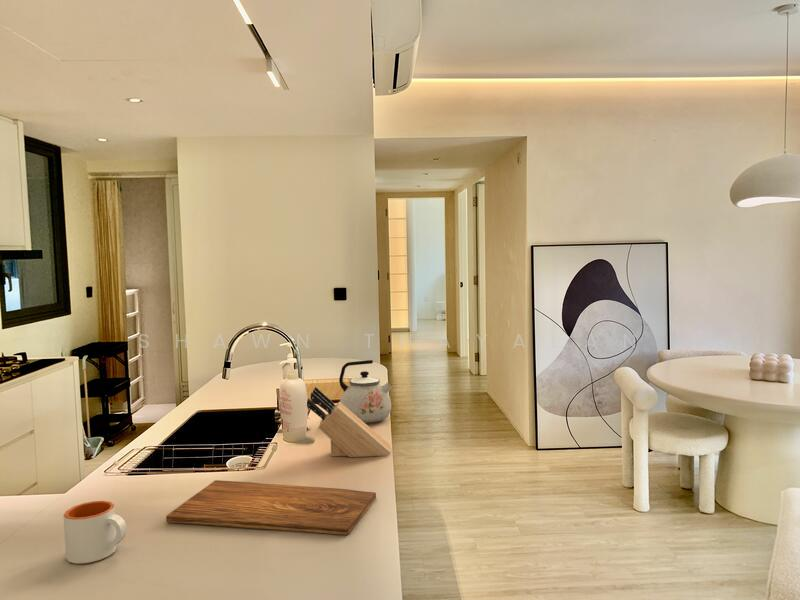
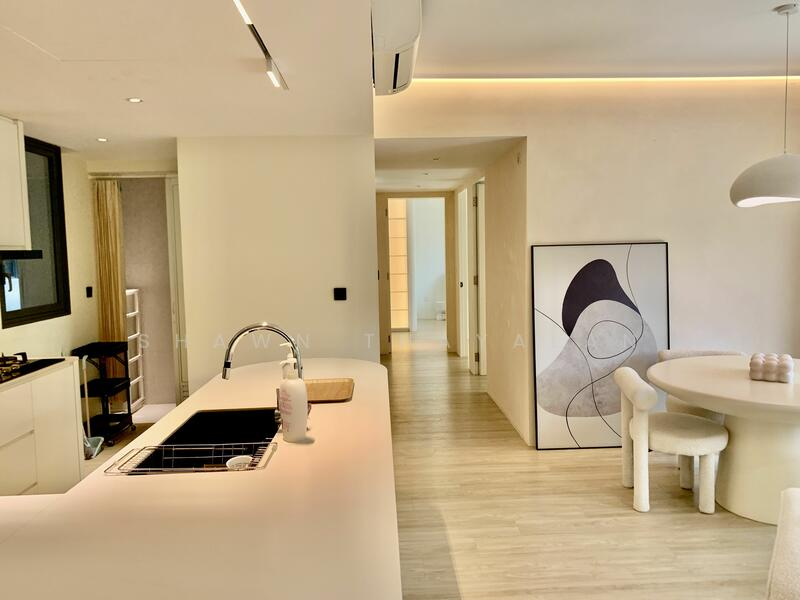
- mug [63,500,128,565]
- knife block [306,386,391,458]
- kettle [338,359,393,424]
- cutting board [165,479,377,536]
